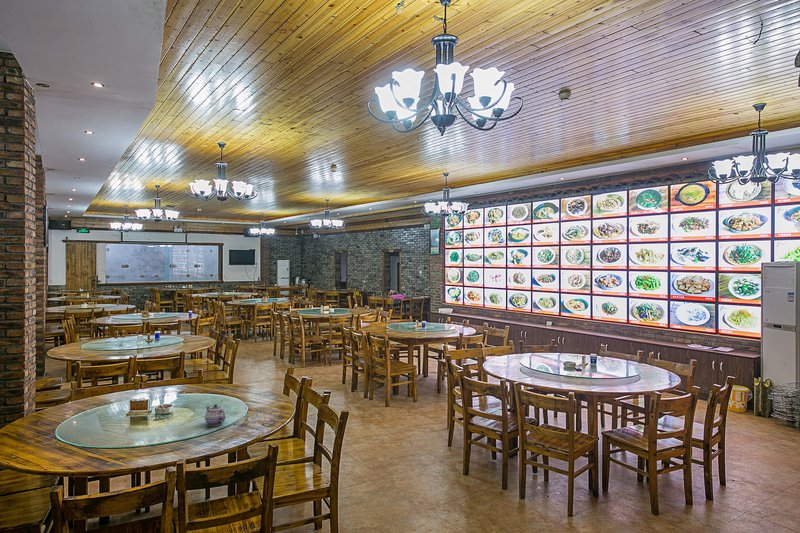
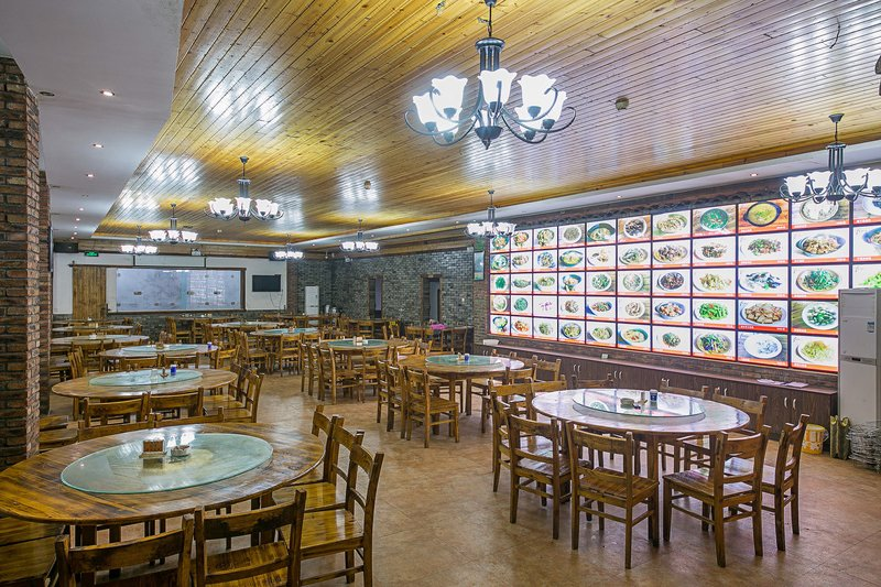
- teapot [204,403,227,427]
